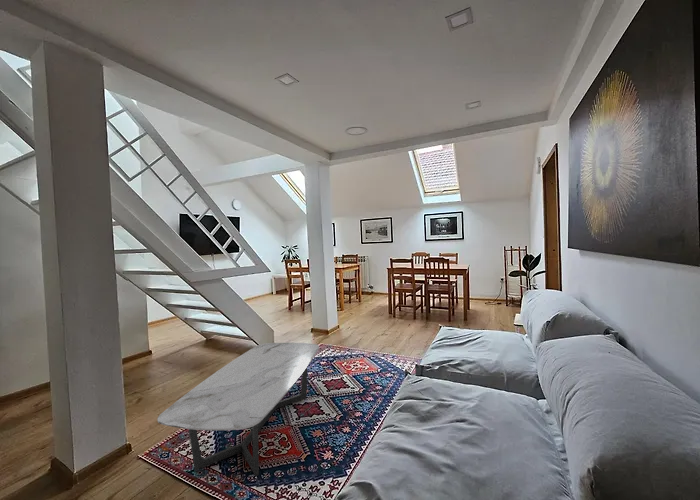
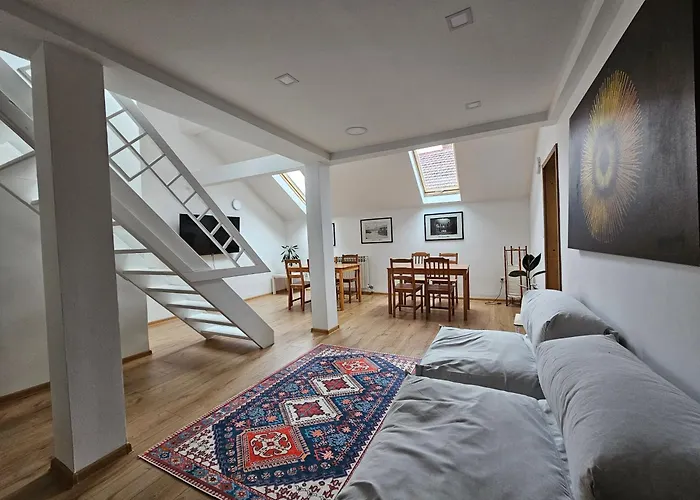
- coffee table [156,342,320,477]
